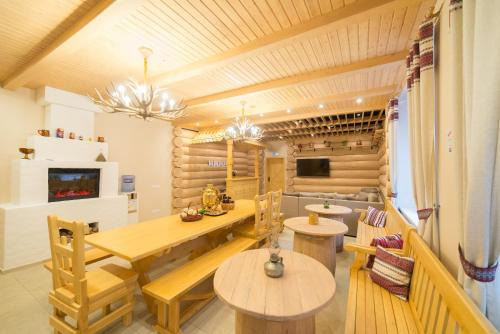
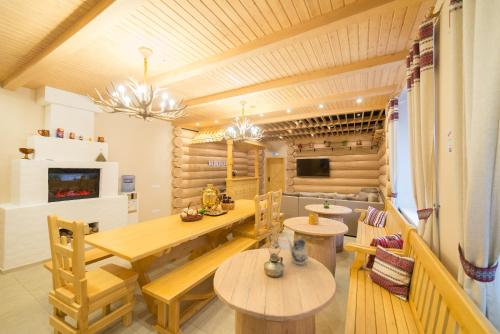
+ teapot [286,235,315,266]
